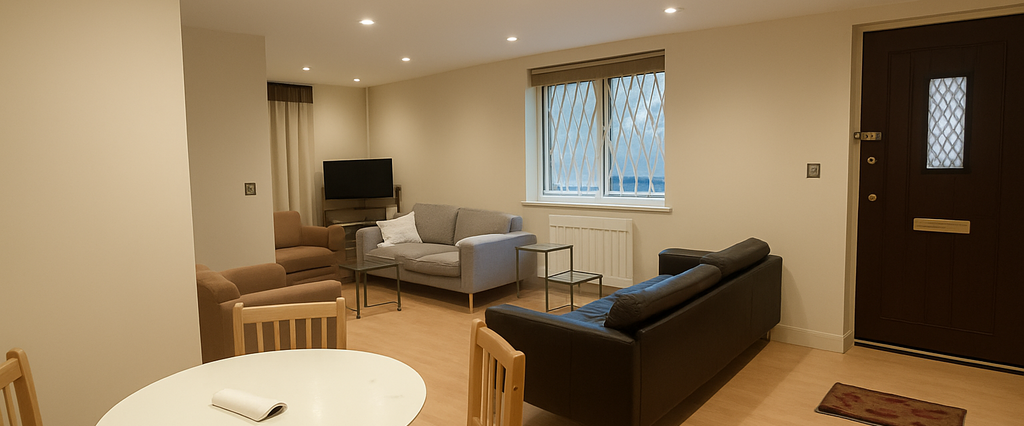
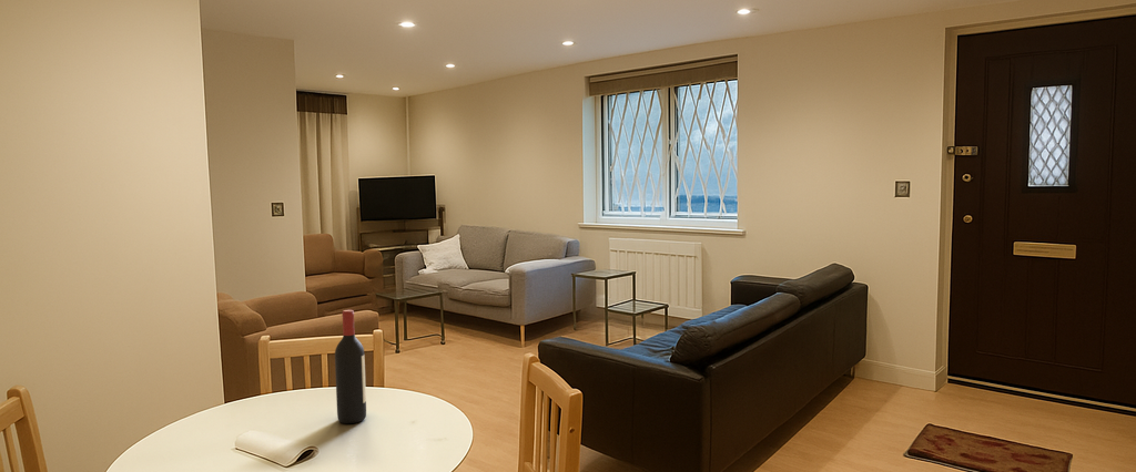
+ wine bottle [334,309,367,424]
